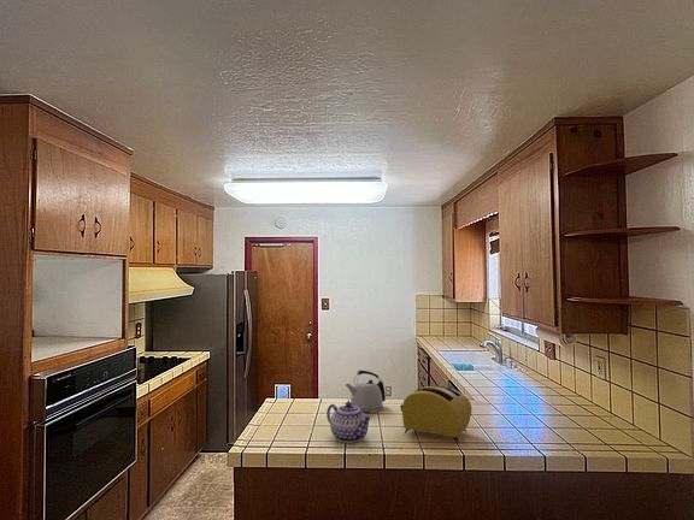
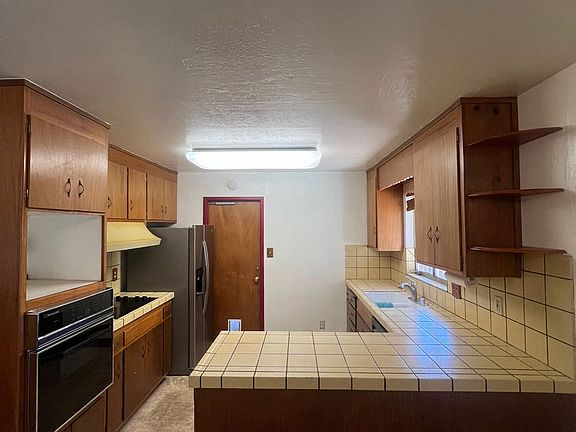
- teapot [325,401,374,444]
- toaster [399,385,472,443]
- kettle [345,370,387,414]
